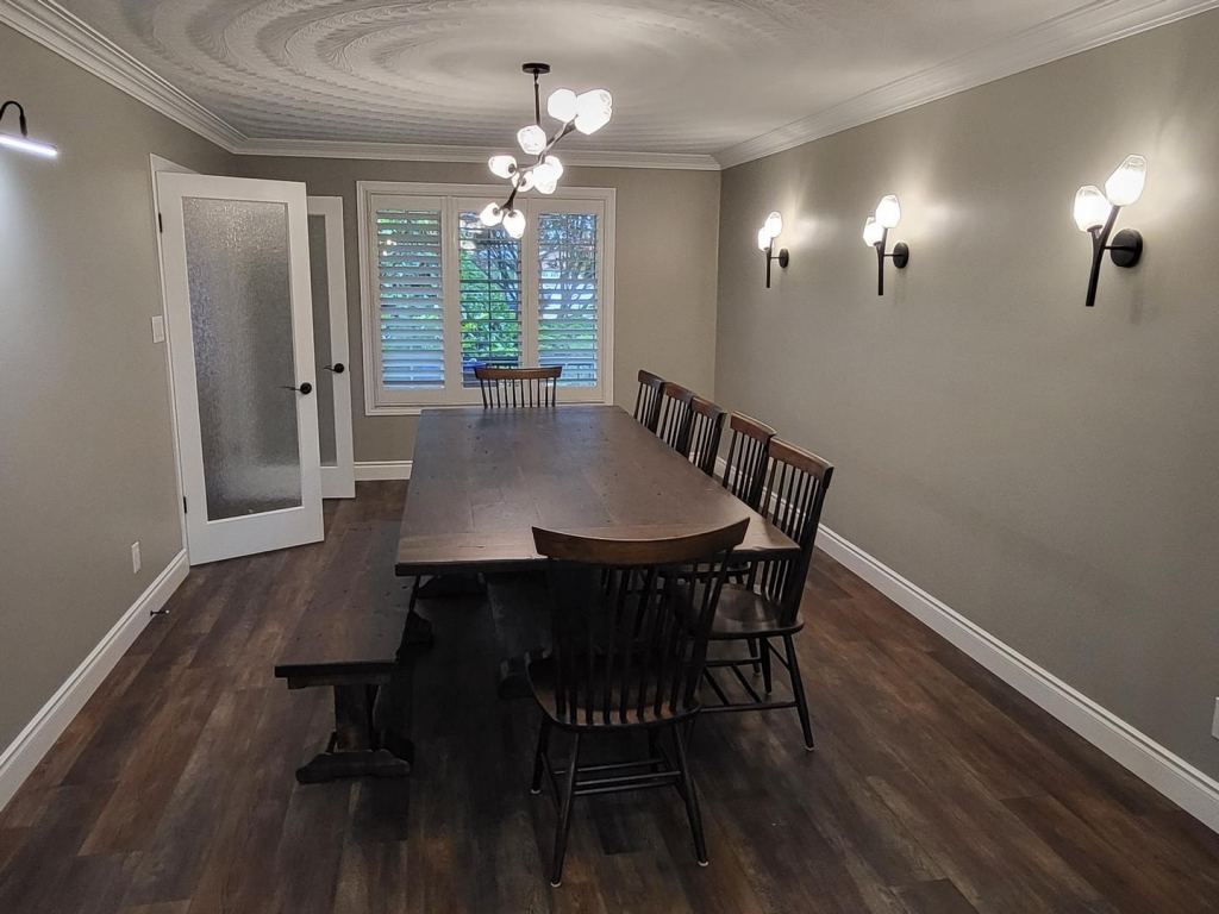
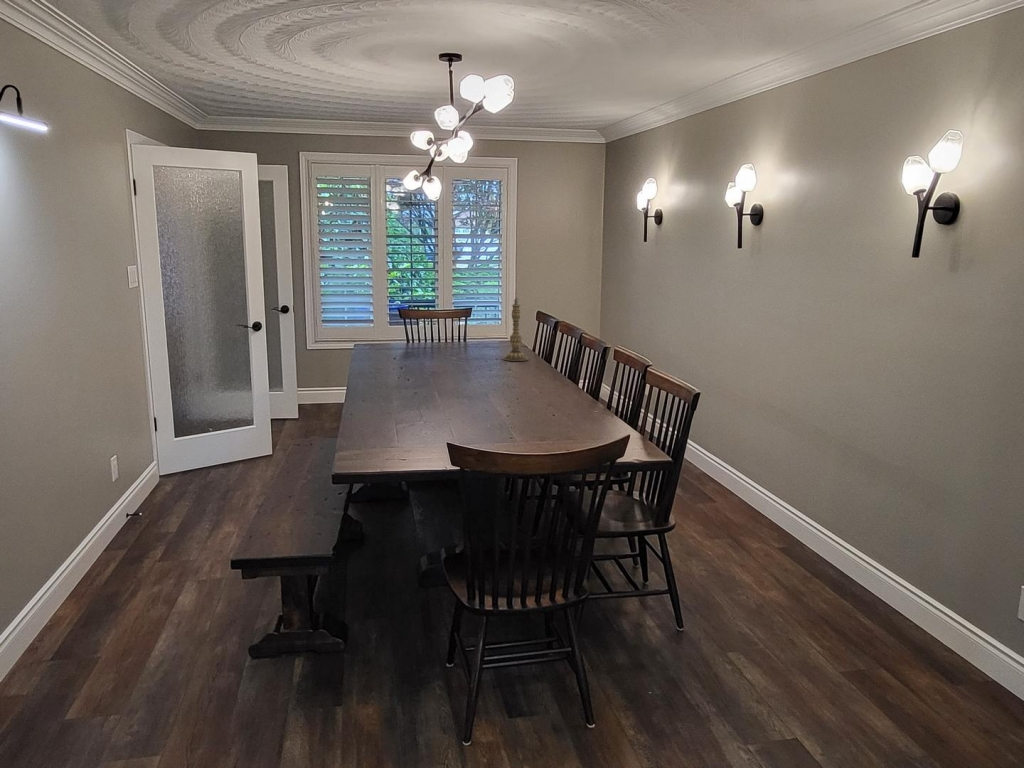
+ candlestick [502,297,529,362]
